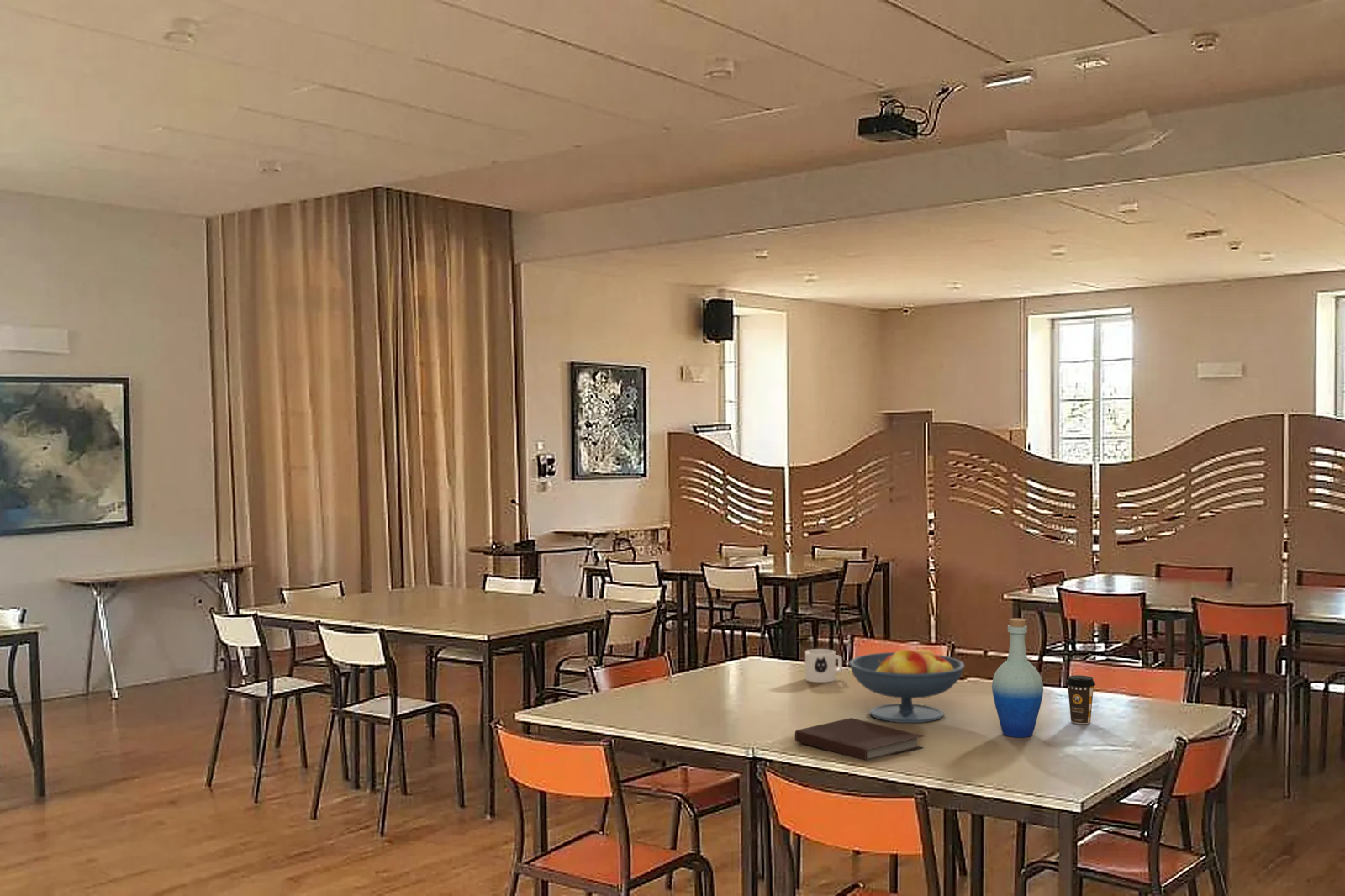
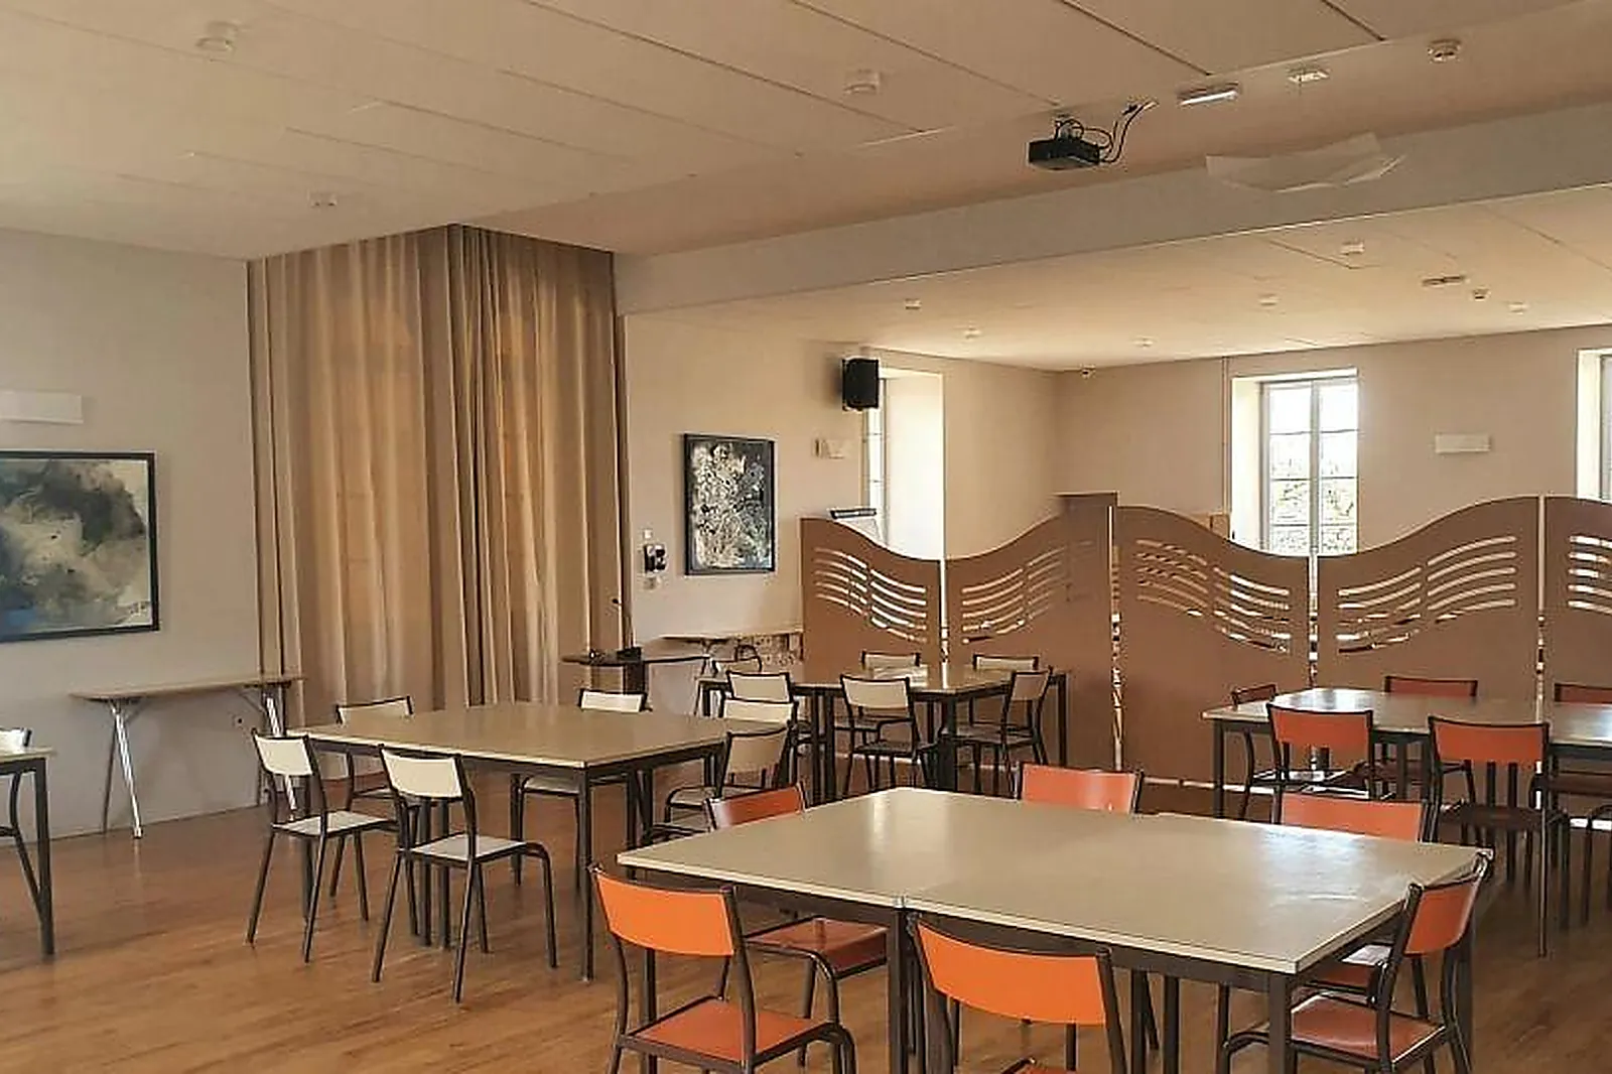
- bottle [991,618,1044,738]
- coffee cup [1065,674,1096,725]
- mug [804,648,843,683]
- notebook [794,717,925,762]
- fruit bowl [848,645,966,724]
